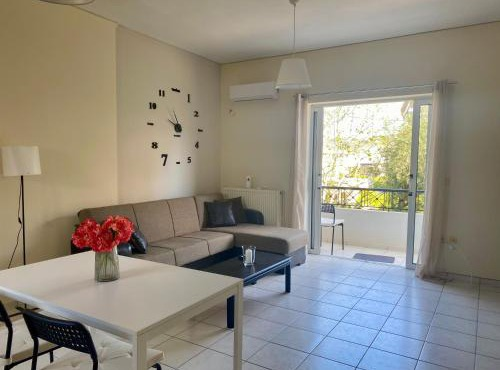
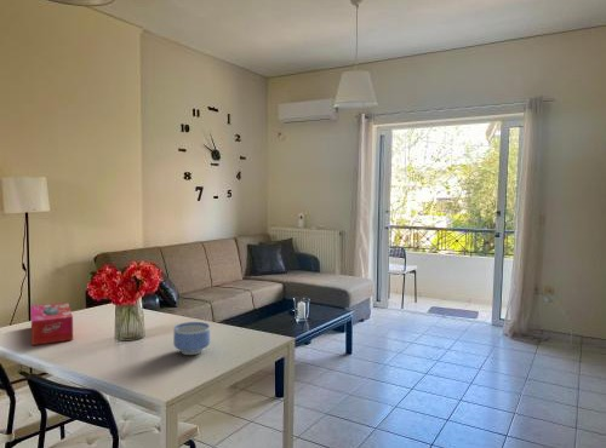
+ tissue box [30,301,74,346]
+ bowl [172,321,211,356]
